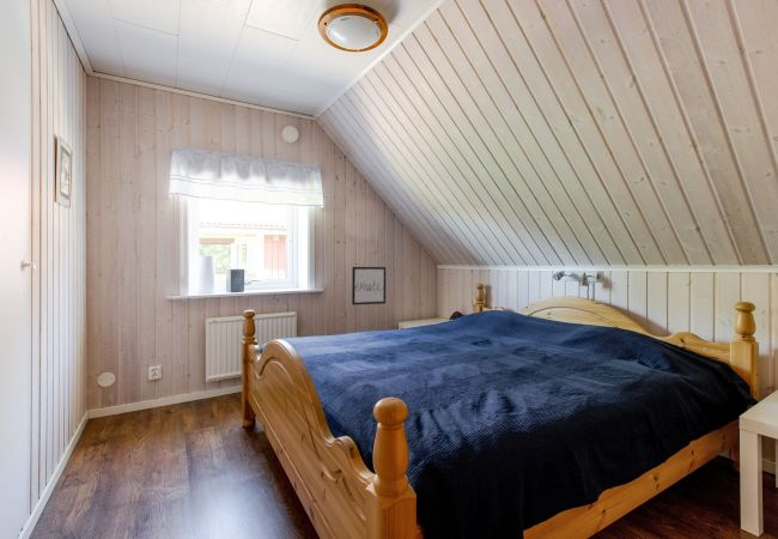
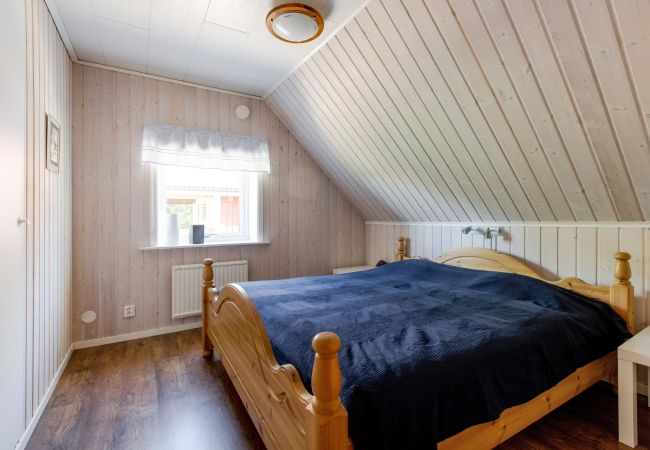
- wall art [351,266,387,307]
